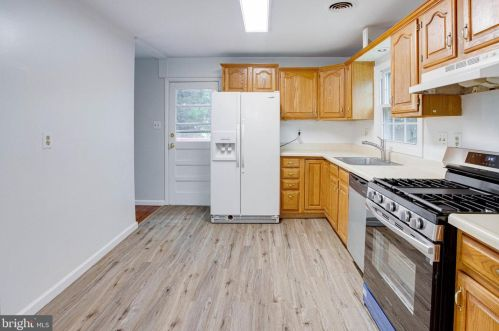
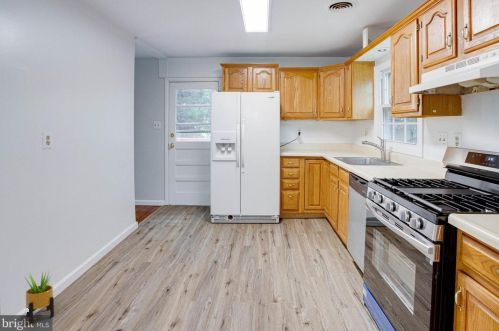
+ potted plant [24,270,55,324]
